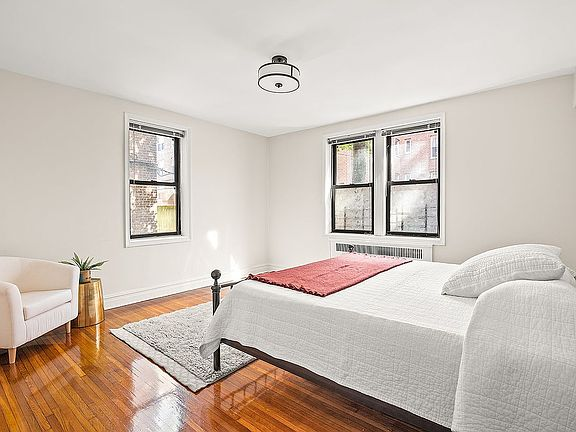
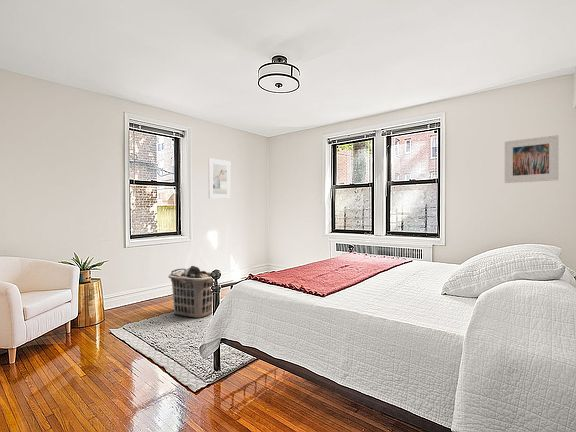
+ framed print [207,157,232,200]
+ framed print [504,134,559,184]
+ clothes hamper [167,265,215,319]
